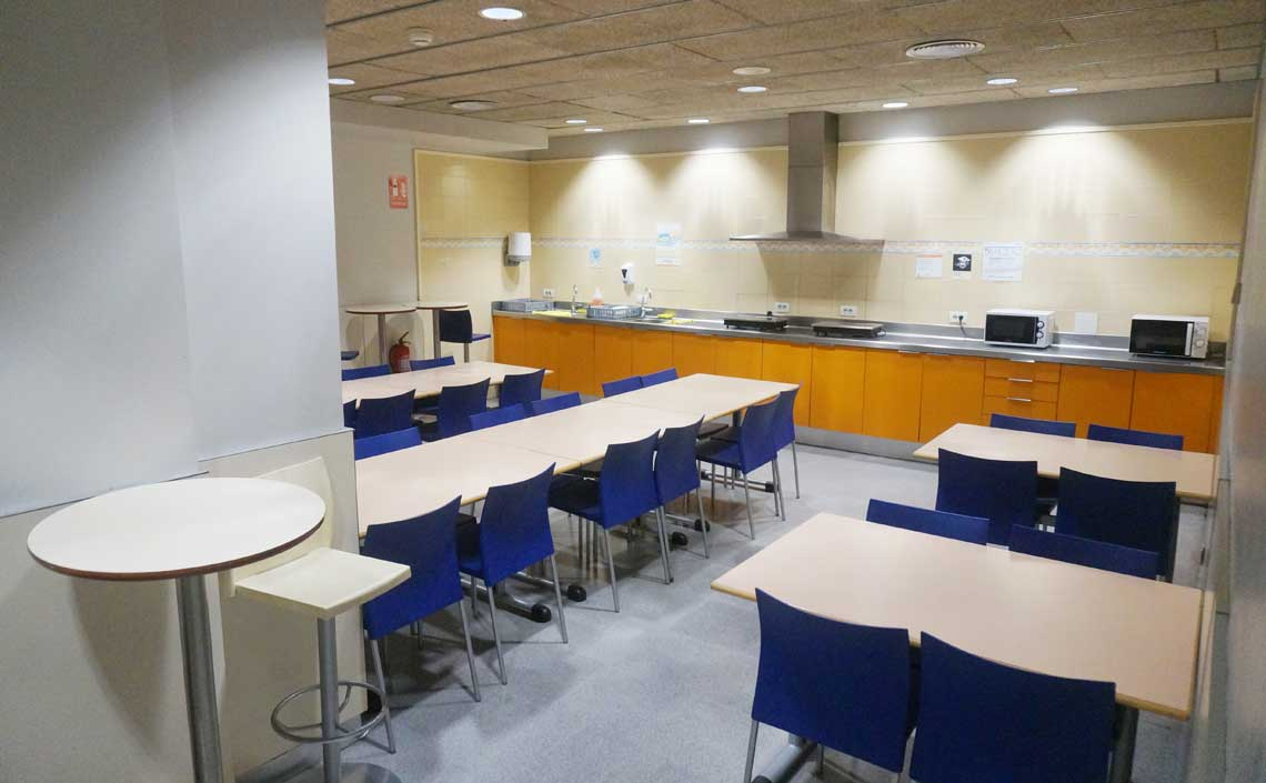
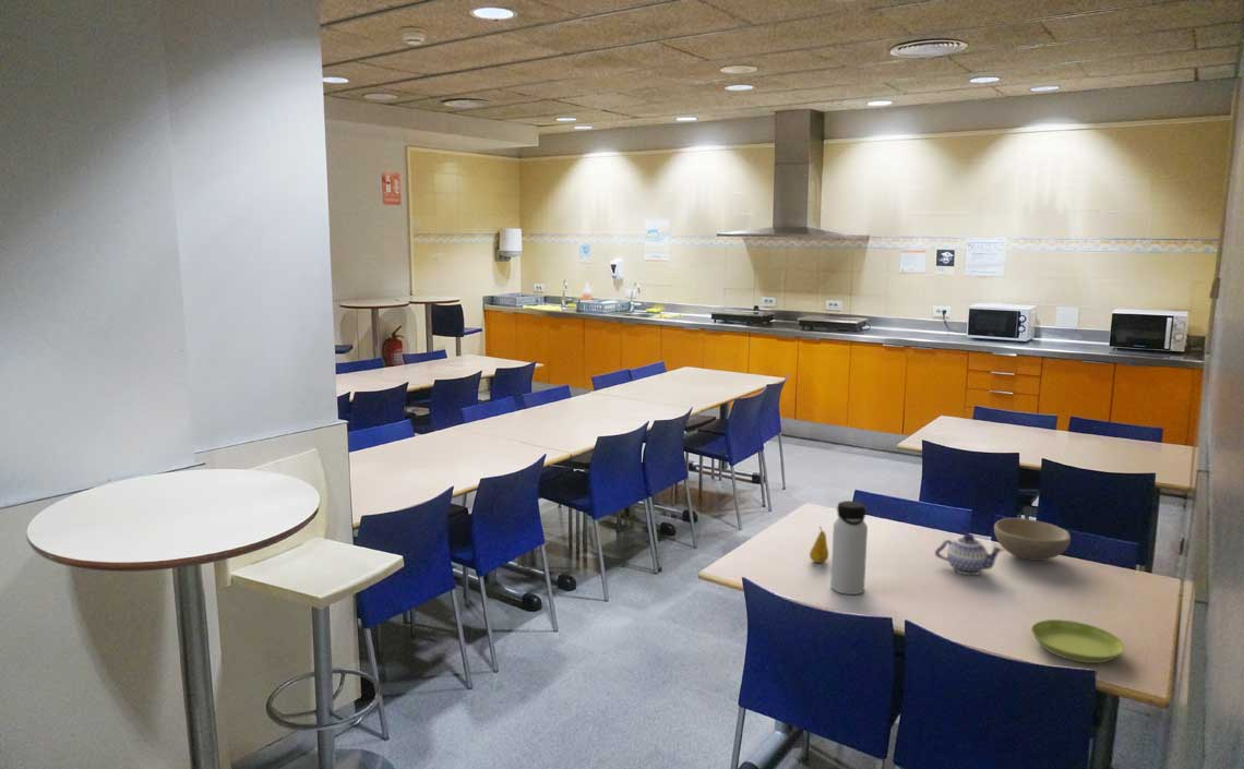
+ fruit [809,525,829,564]
+ water bottle [829,500,869,596]
+ saucer [1030,618,1125,664]
+ teapot [934,532,1004,576]
+ bowl [993,517,1072,562]
